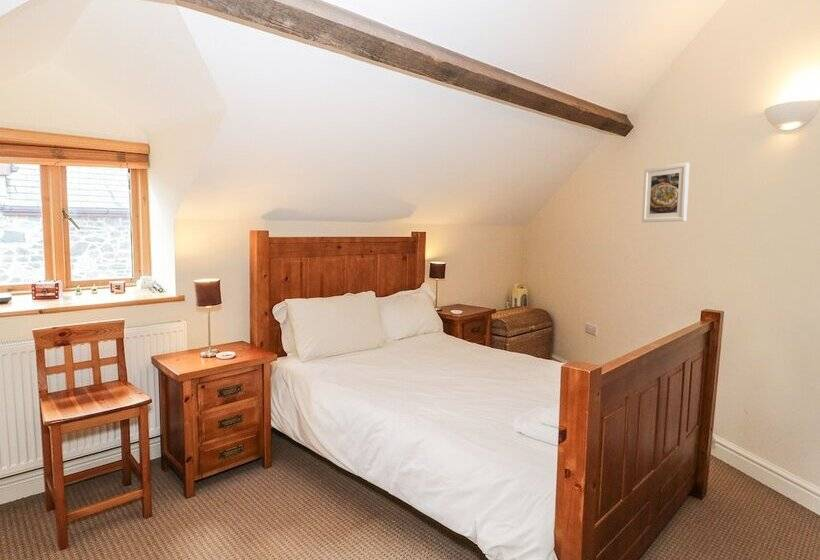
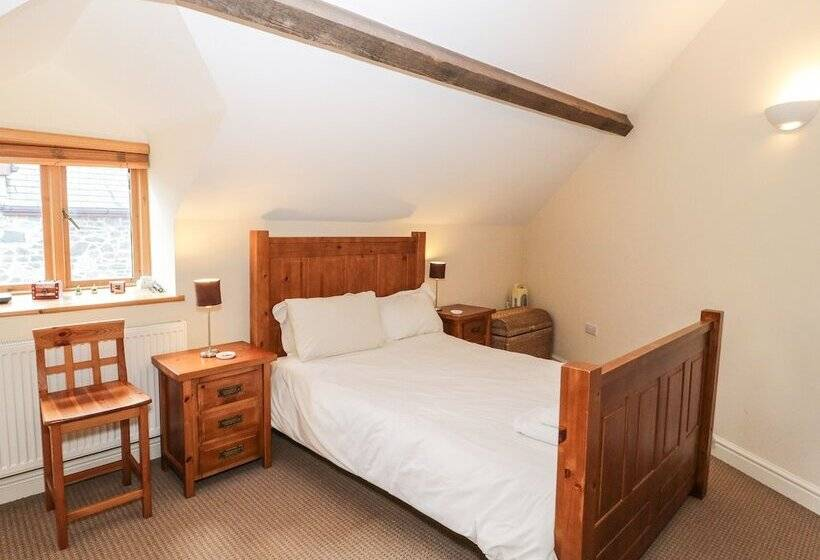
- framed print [641,162,690,224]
